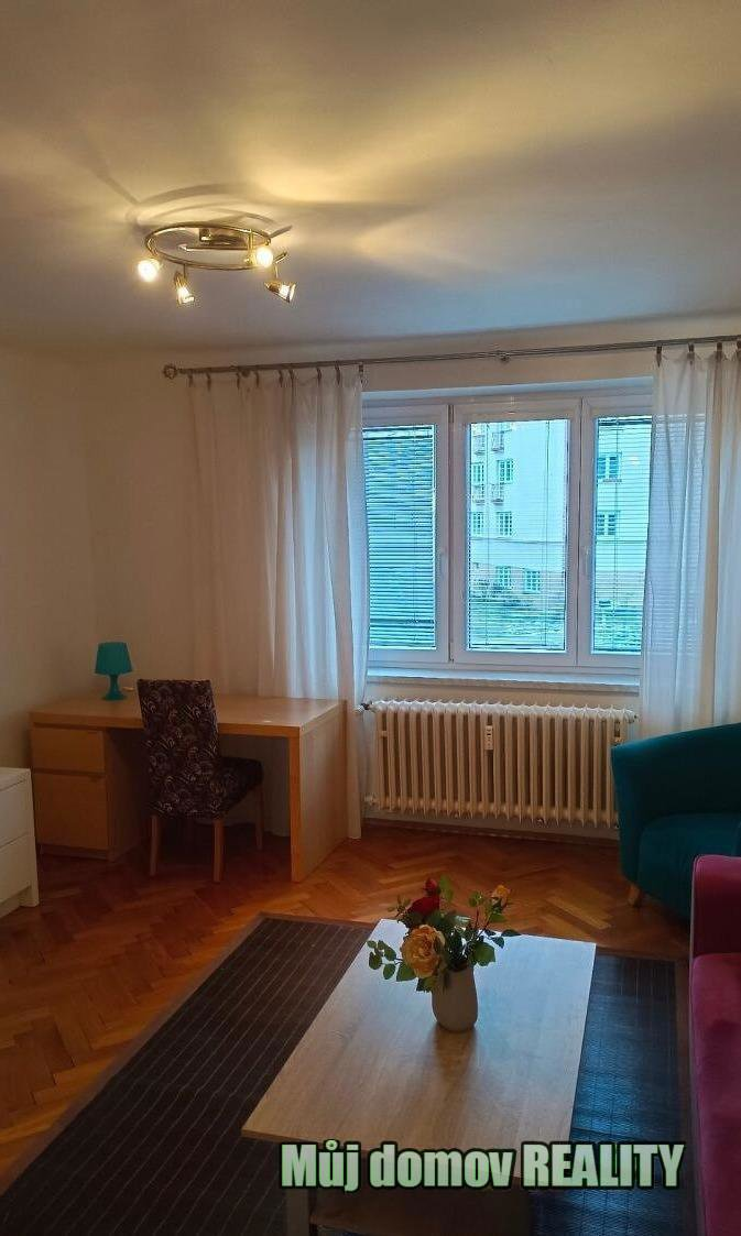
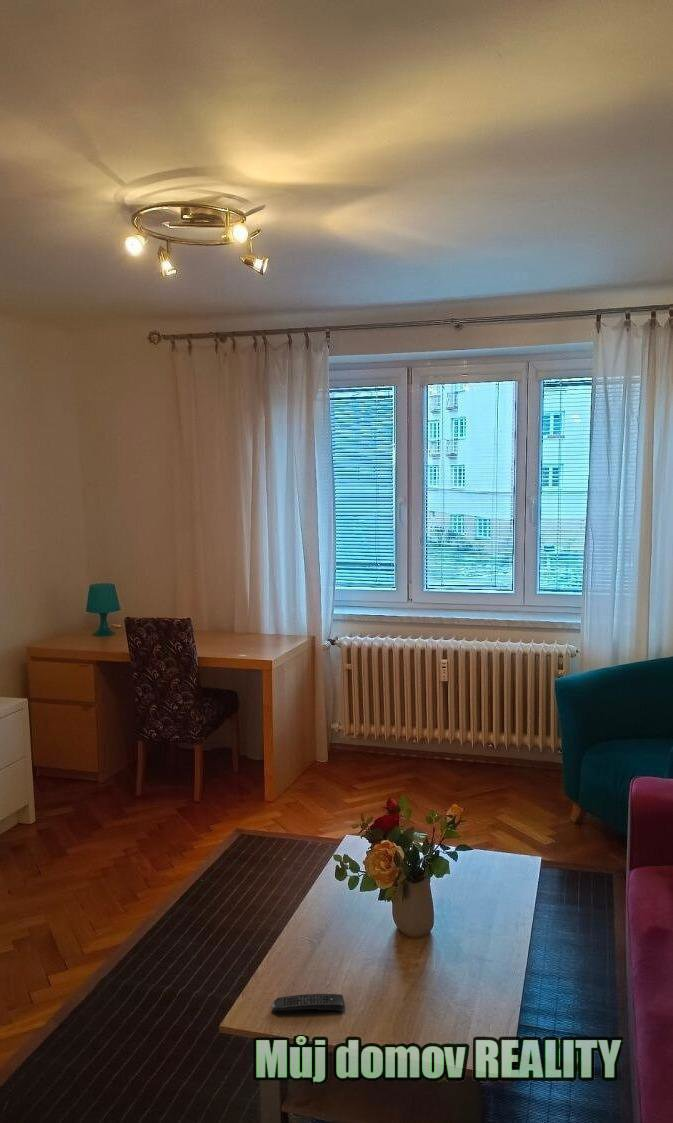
+ remote control [270,993,345,1012]
